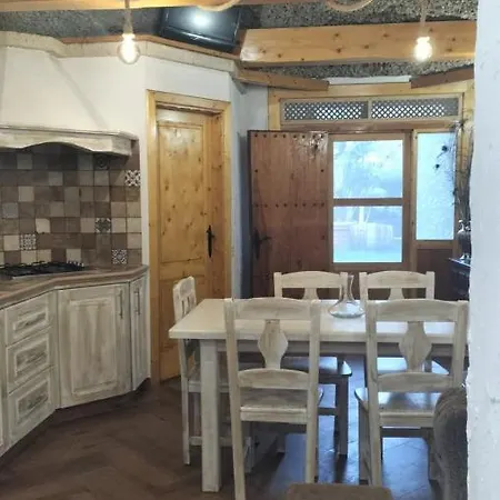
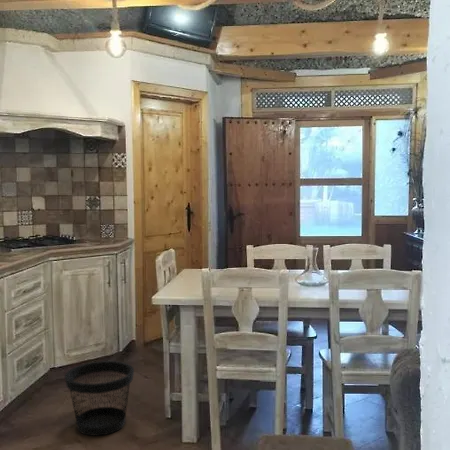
+ wastebasket [64,360,135,437]
